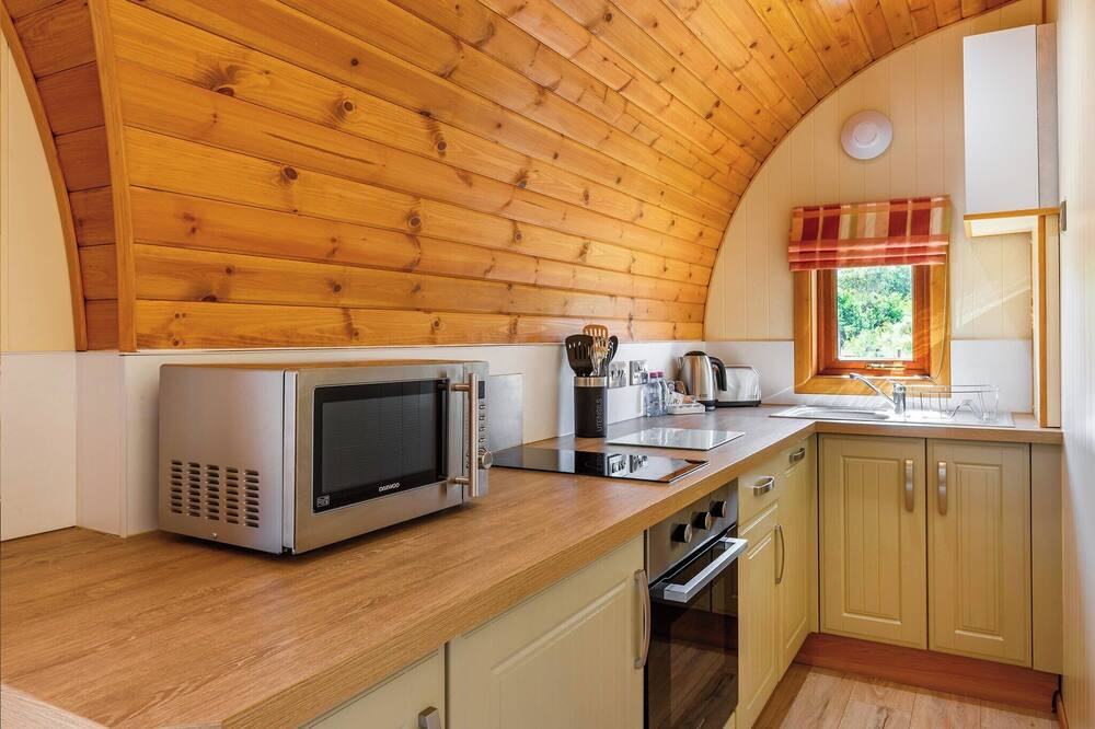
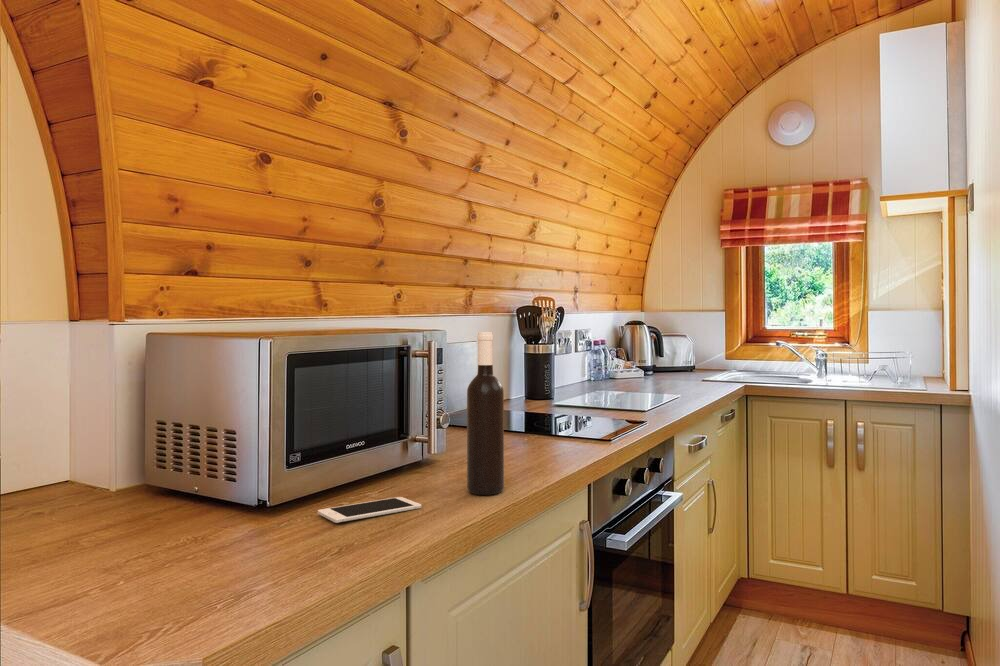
+ wine bottle [466,331,505,496]
+ cell phone [317,496,423,524]
